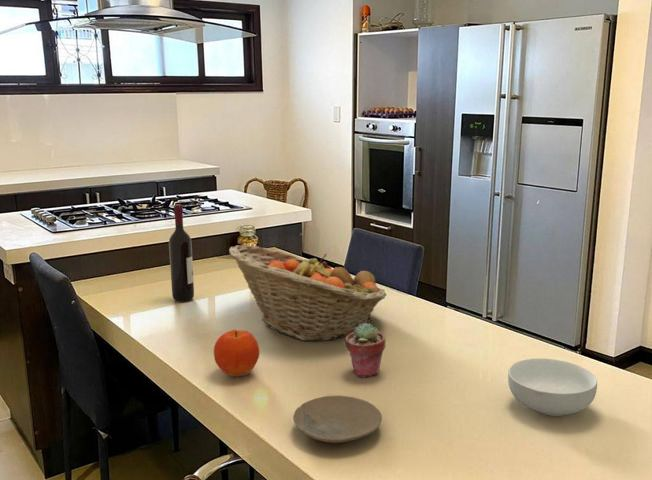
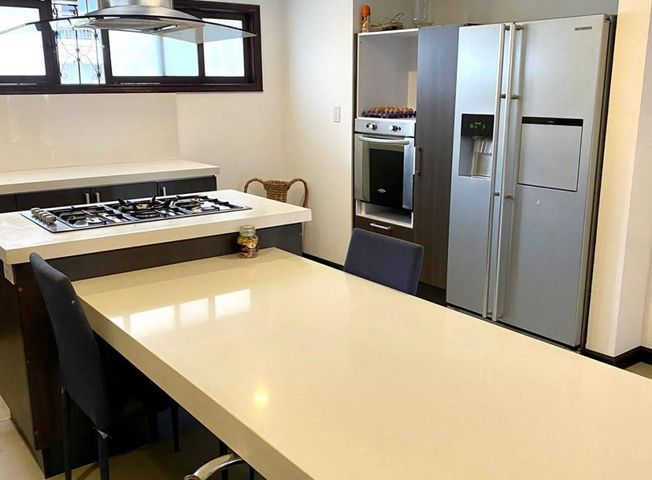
- cereal bowl [507,357,598,417]
- wine bottle [168,203,195,303]
- plate [292,395,383,444]
- fruit basket [228,244,388,342]
- fruit [213,329,260,377]
- potted succulent [344,322,386,378]
